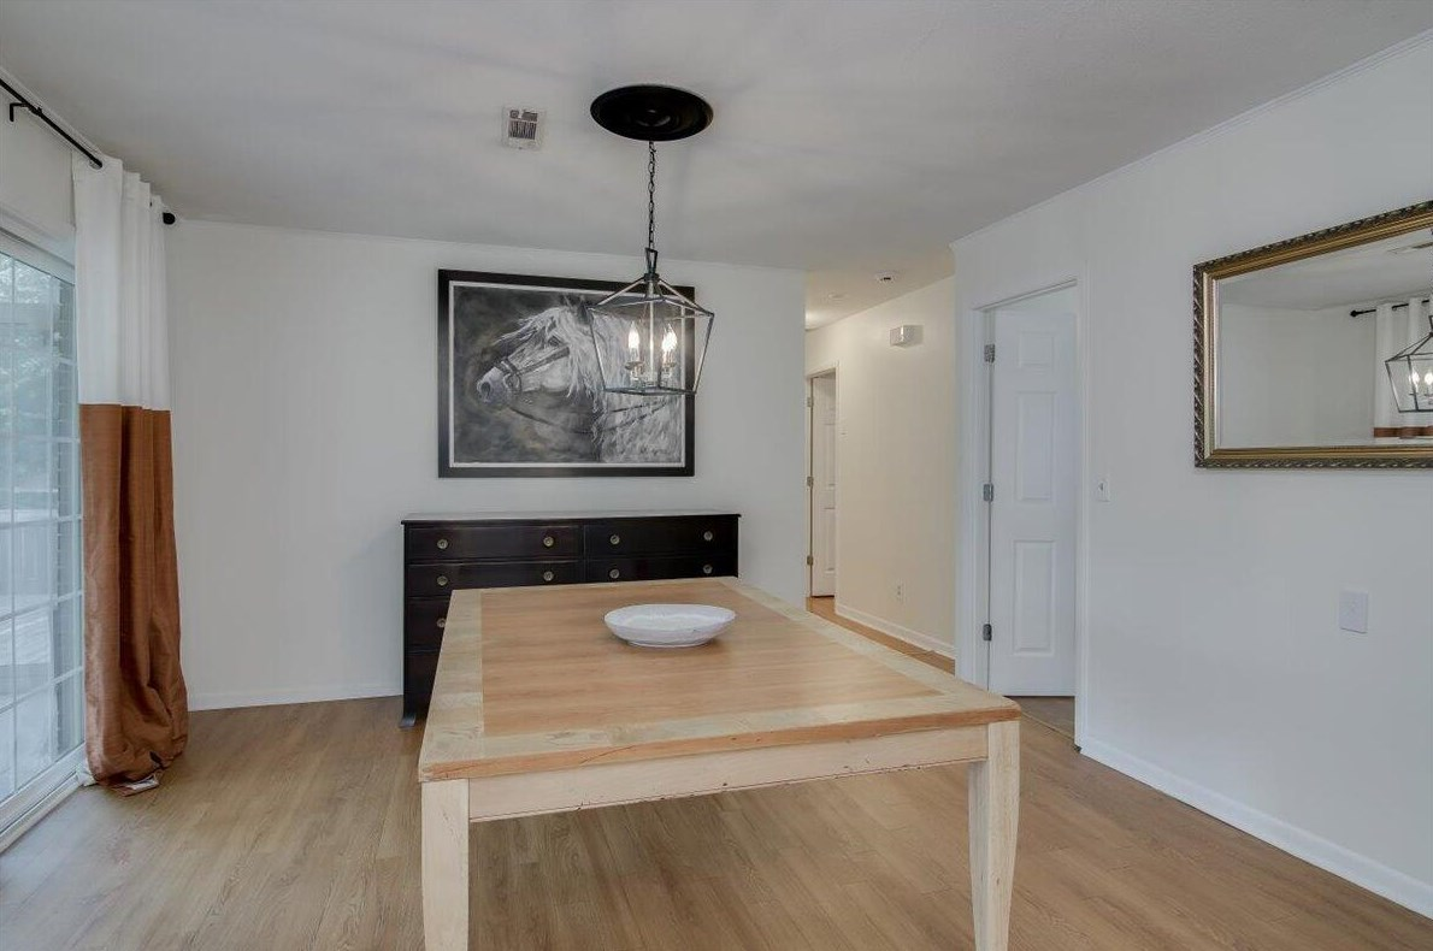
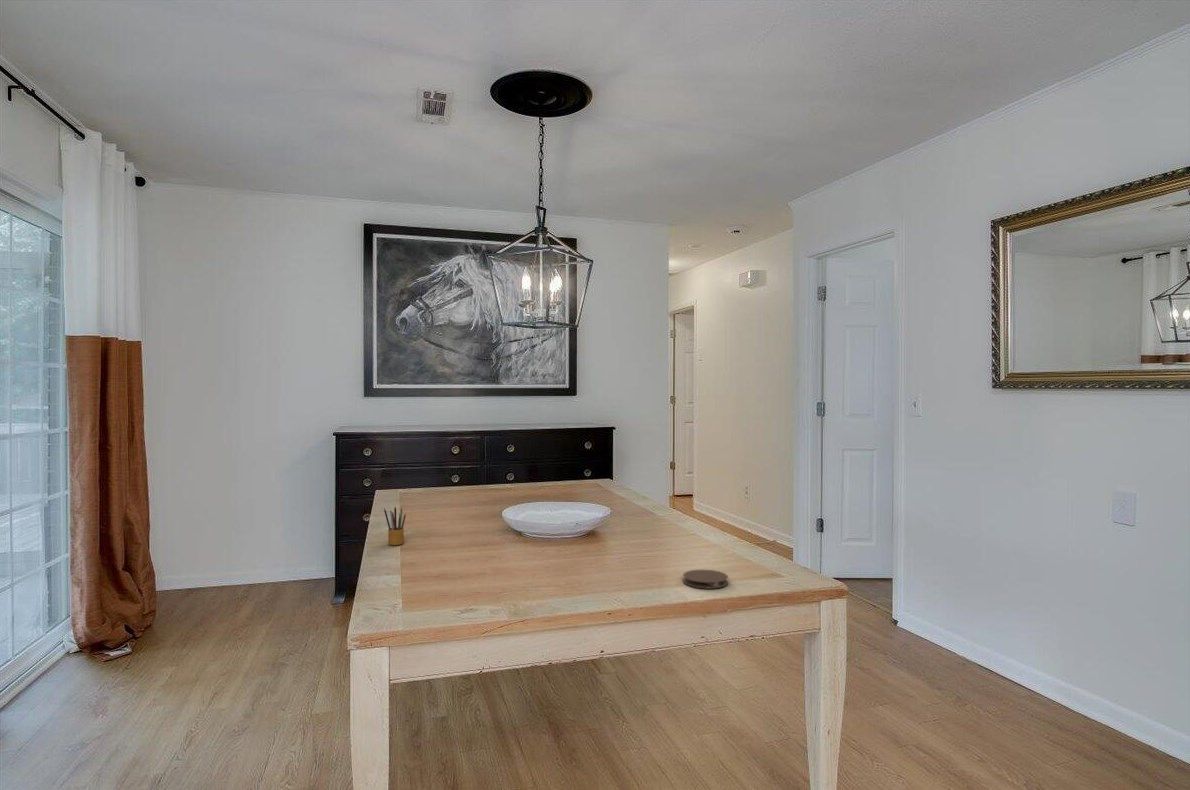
+ pencil box [383,506,407,546]
+ coaster [682,569,729,590]
